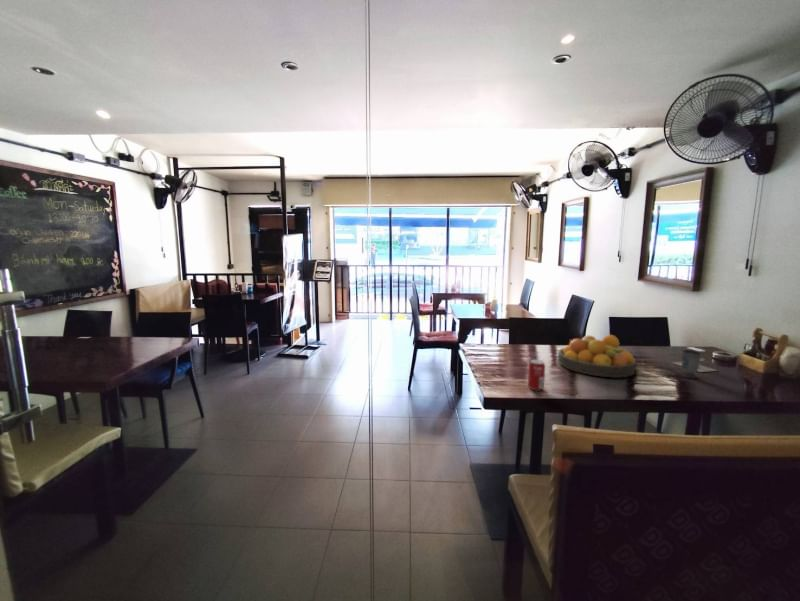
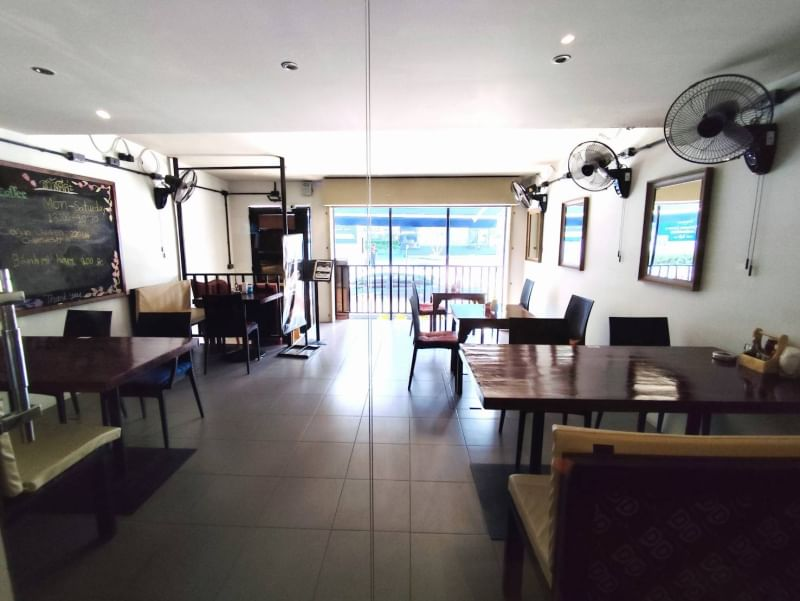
- napkin holder [670,346,719,373]
- cup [679,349,702,380]
- fruit bowl [557,334,637,378]
- beverage can [527,358,546,391]
